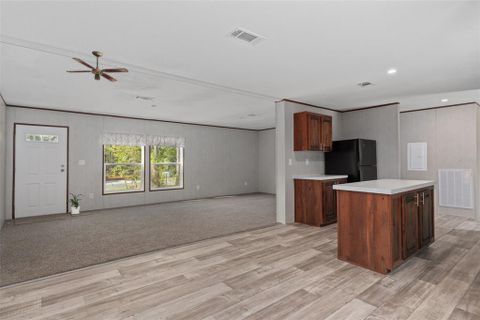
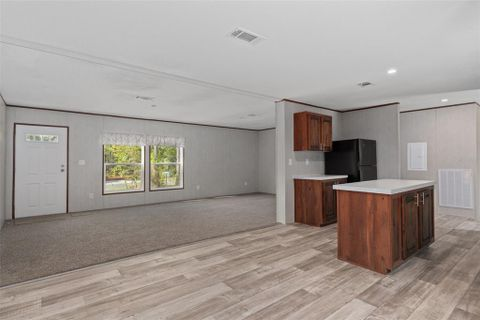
- house plant [65,192,84,215]
- ceiling fan [65,50,129,83]
